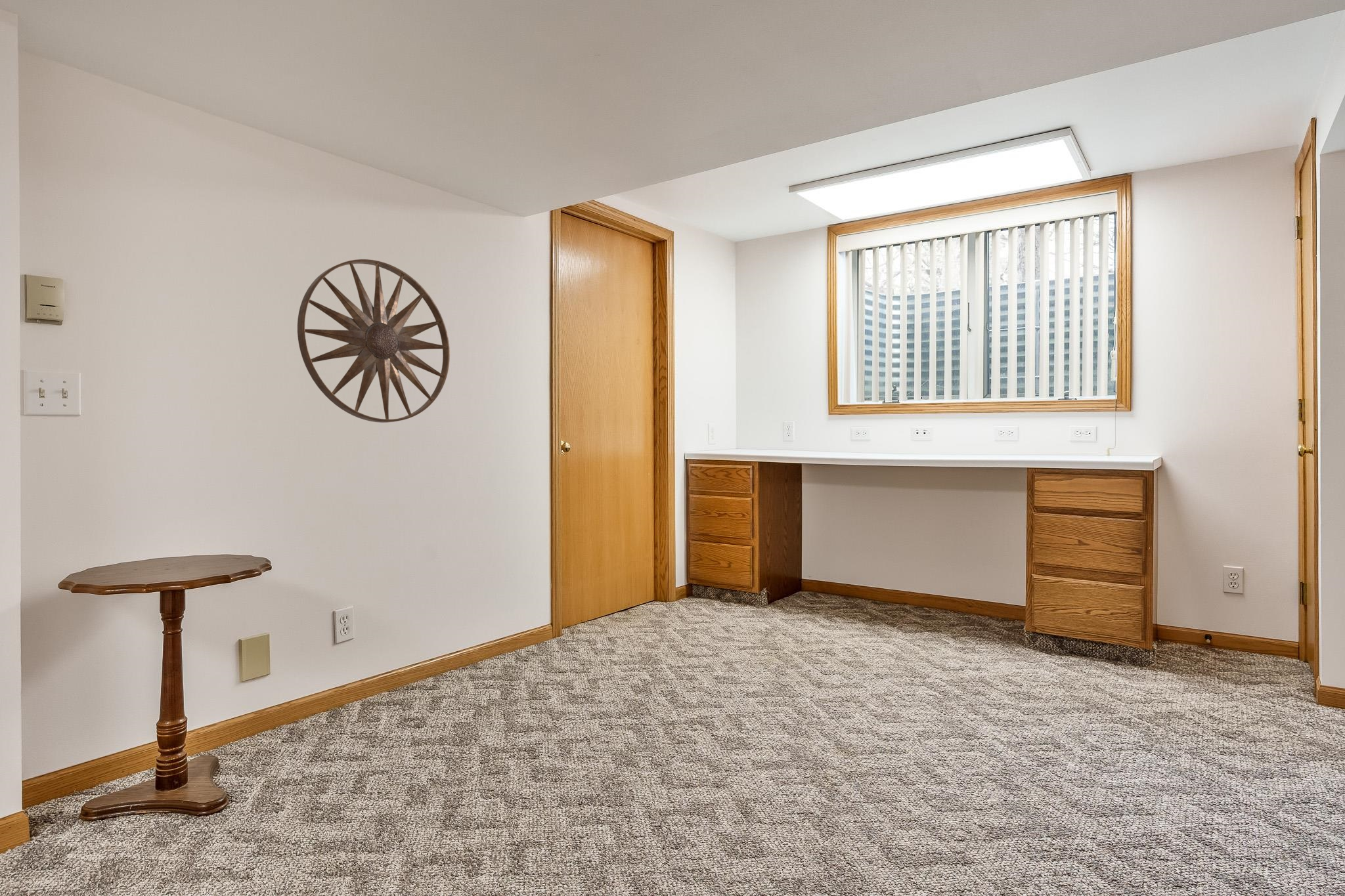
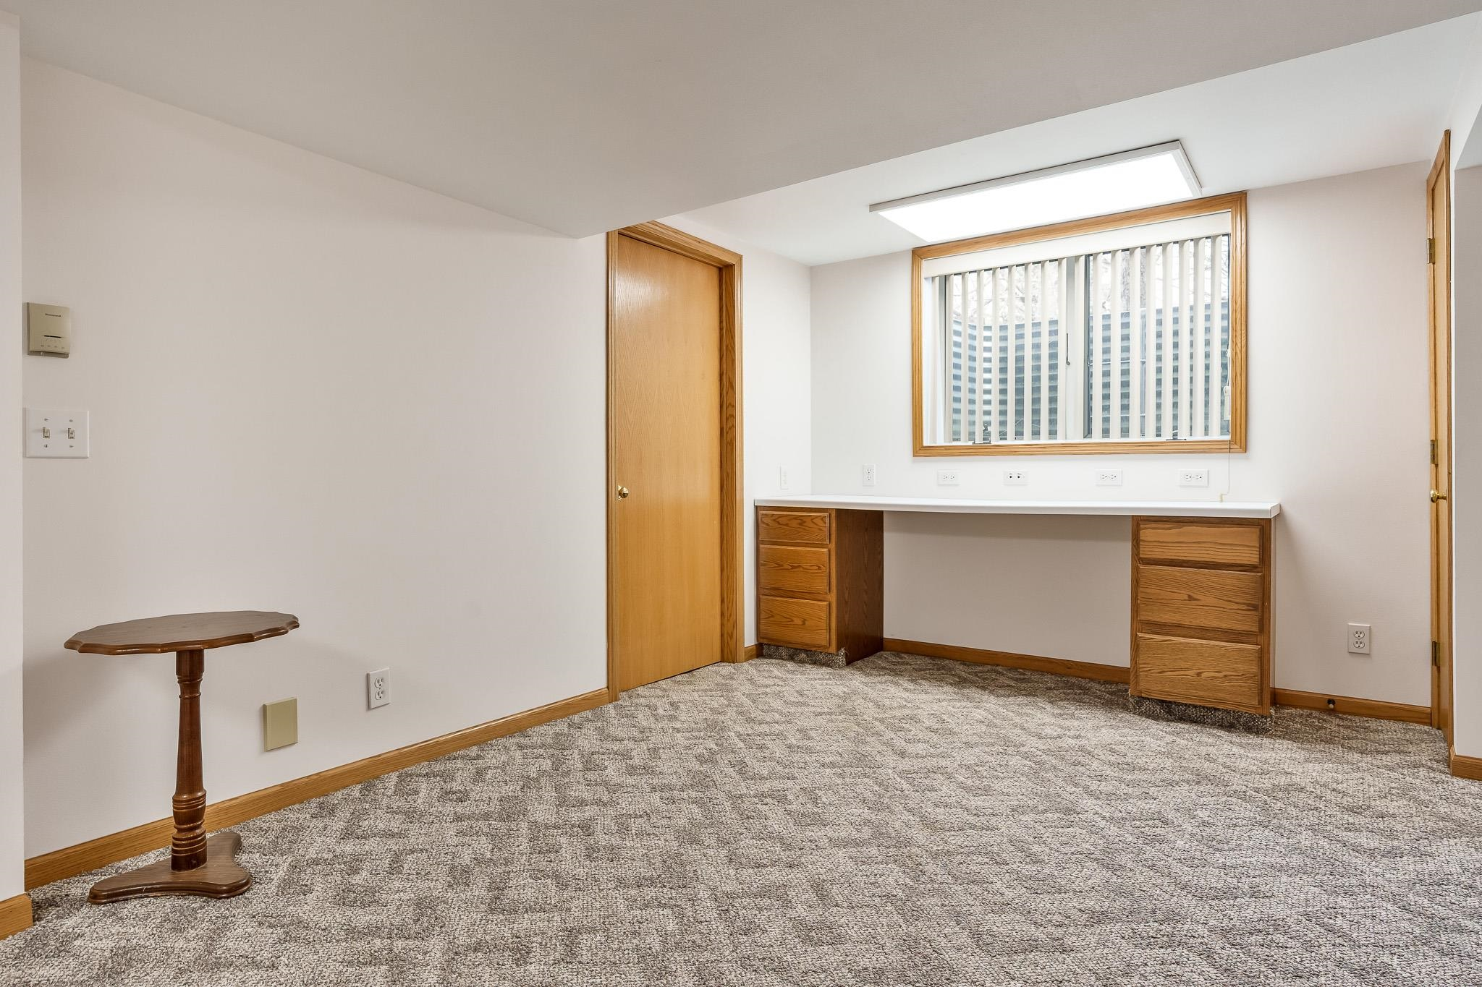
- wall art [297,259,451,423]
